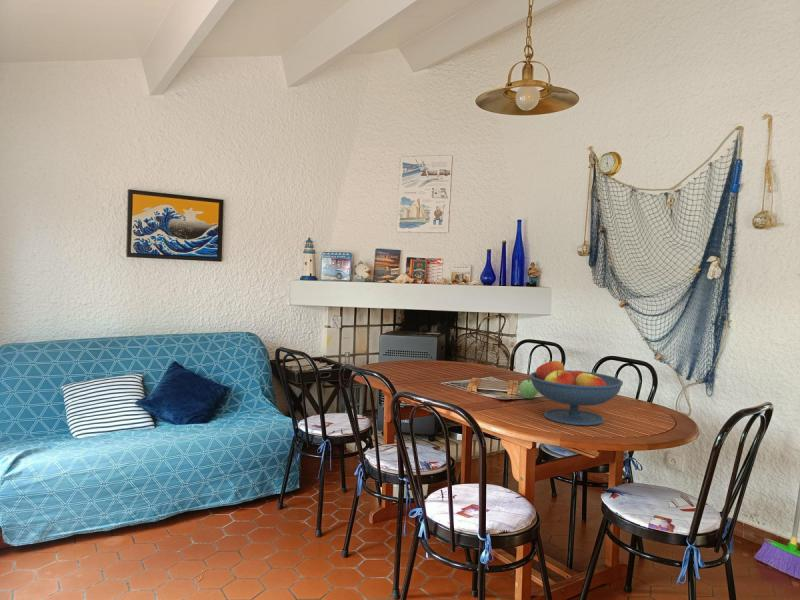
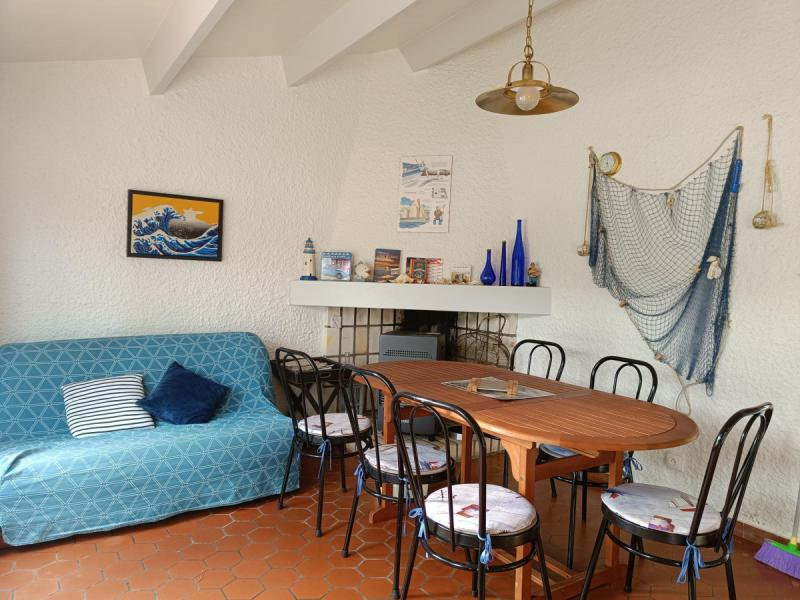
- fruit bowl [529,359,624,426]
- apple [519,378,539,400]
